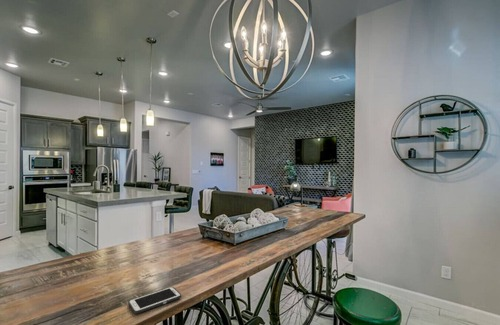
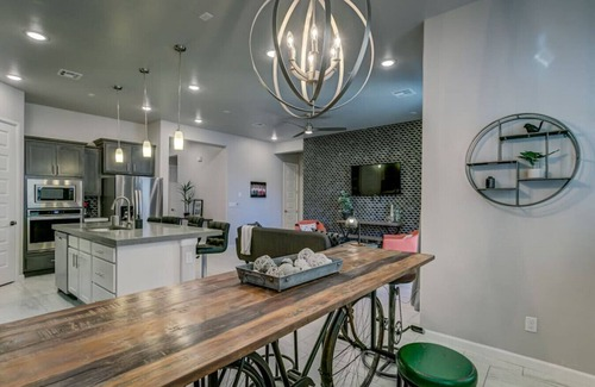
- cell phone [127,286,182,315]
